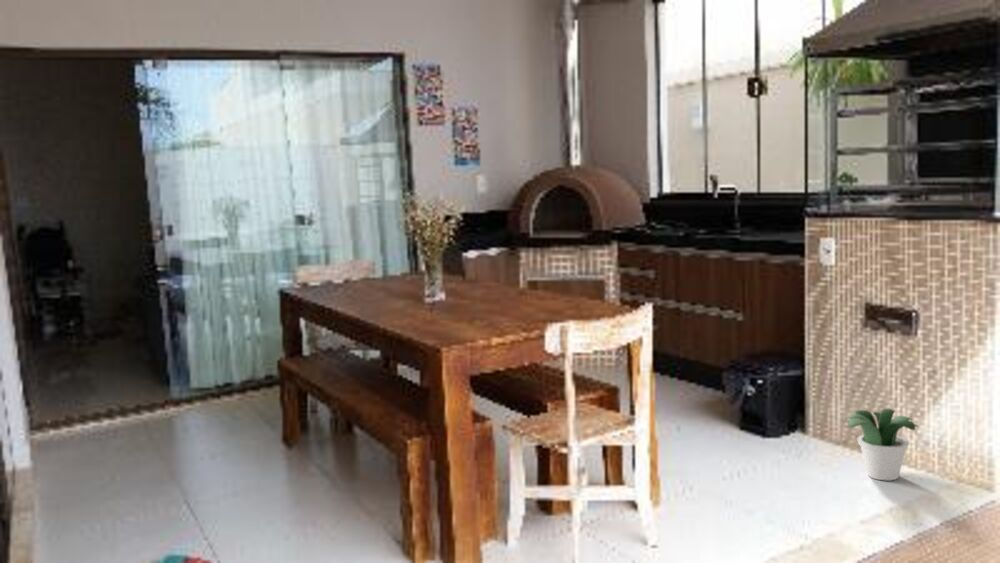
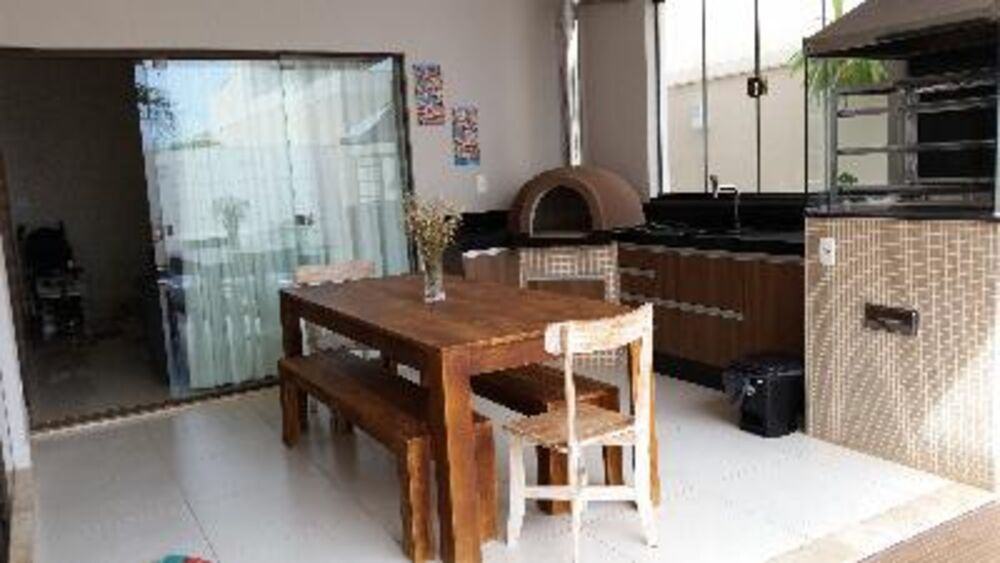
- potted plant [845,408,920,481]
